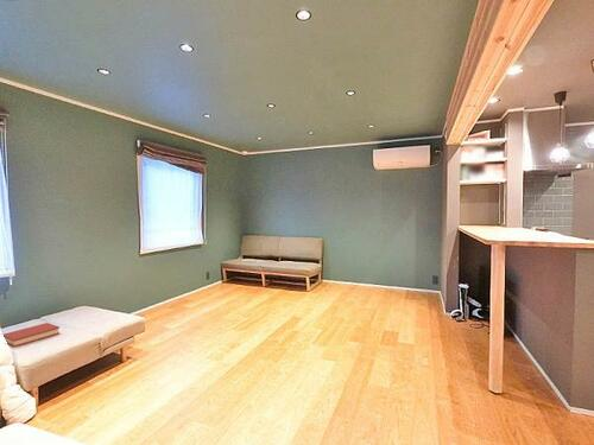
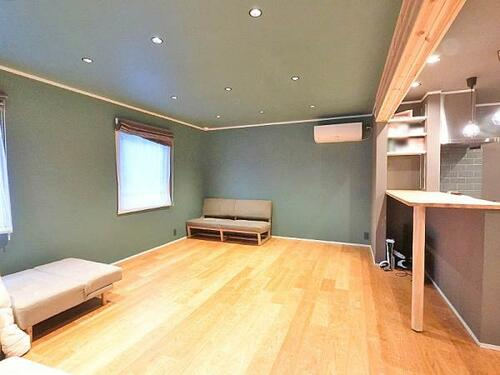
- hardback book [2,322,61,349]
